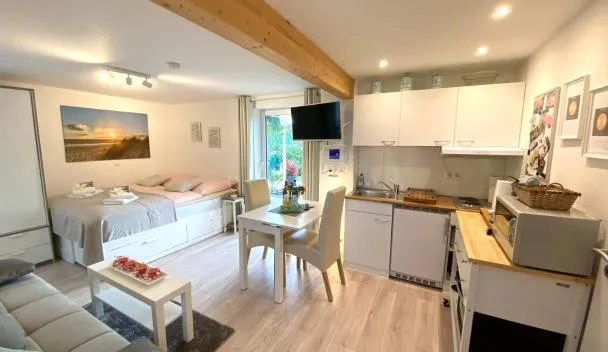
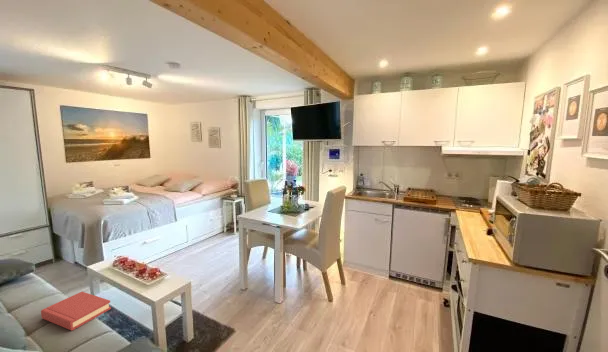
+ hardback book [40,291,112,331]
